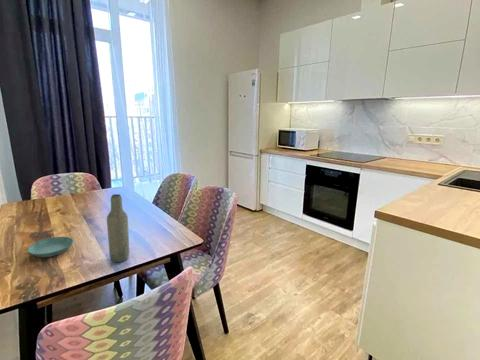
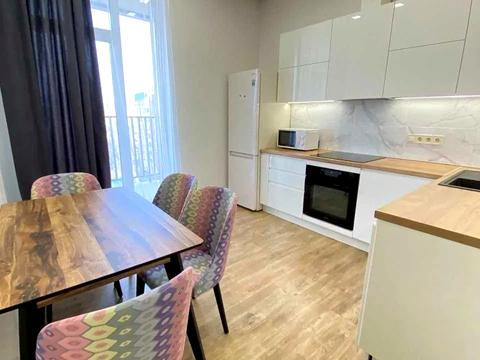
- saucer [27,236,75,258]
- bottle [106,193,130,263]
